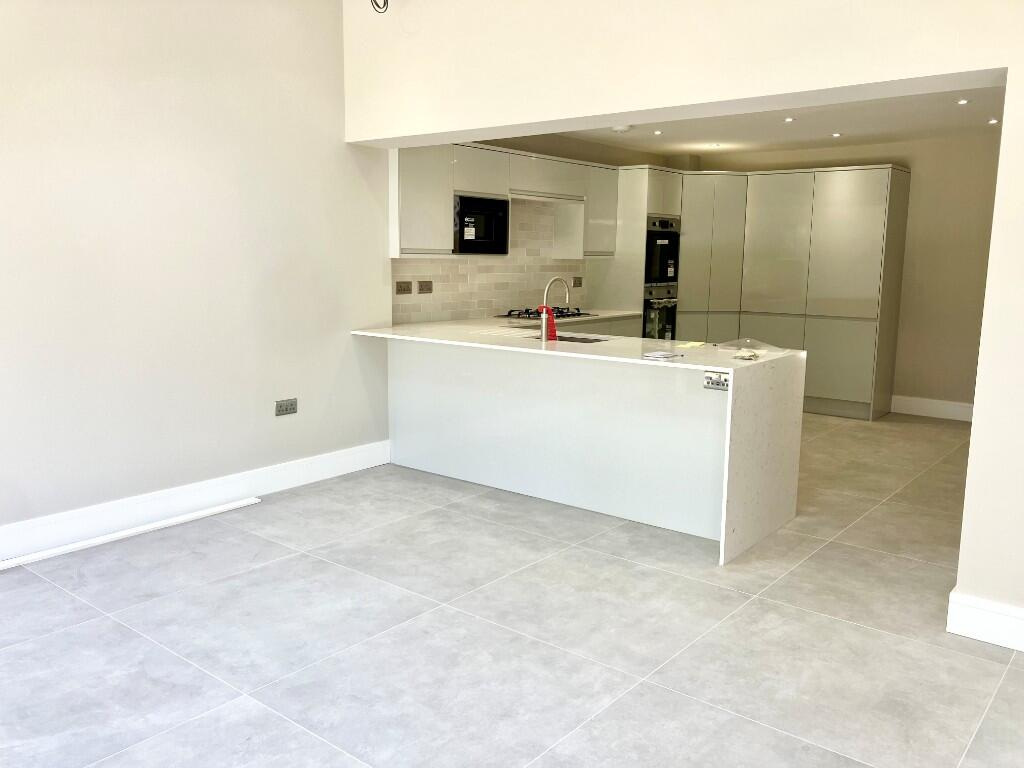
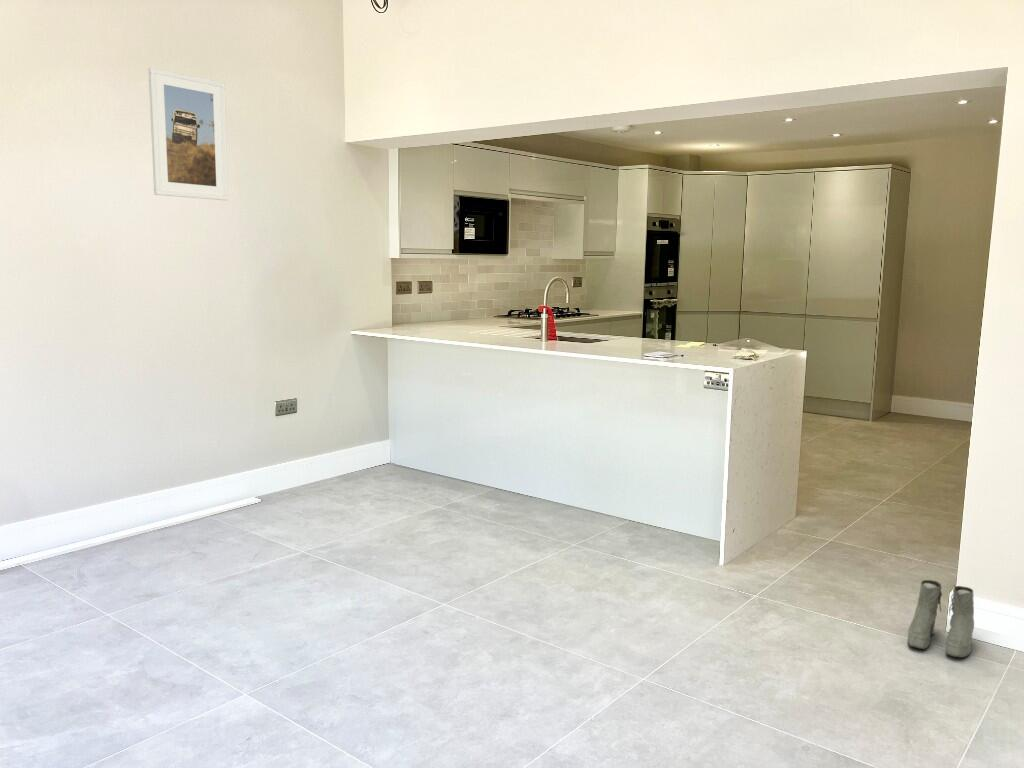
+ boots [907,579,975,659]
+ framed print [147,67,229,201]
